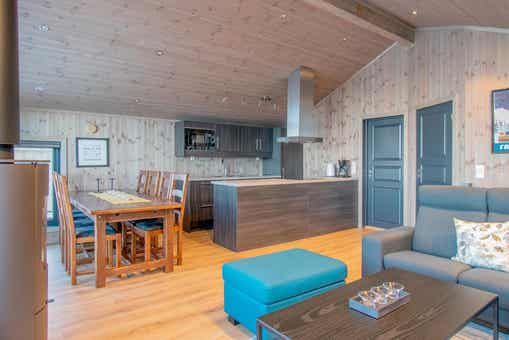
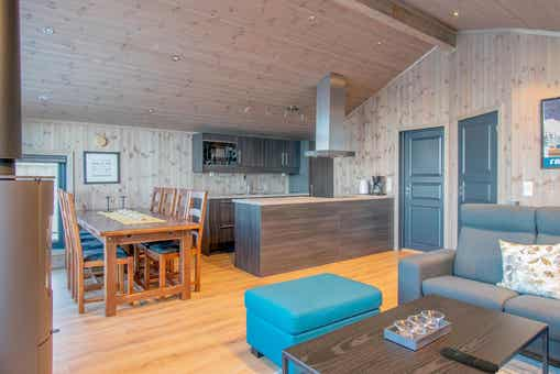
+ remote control [439,346,499,374]
